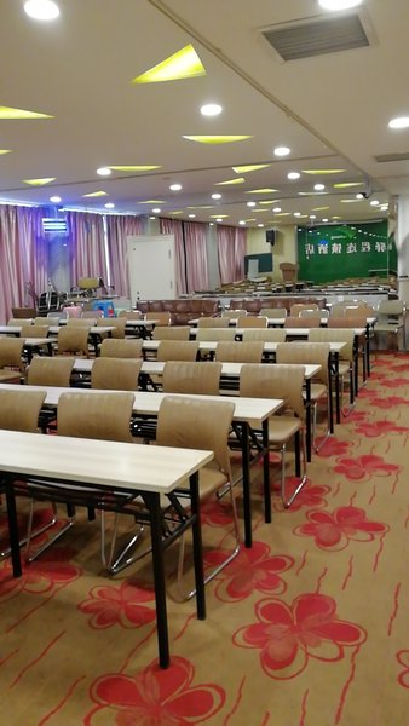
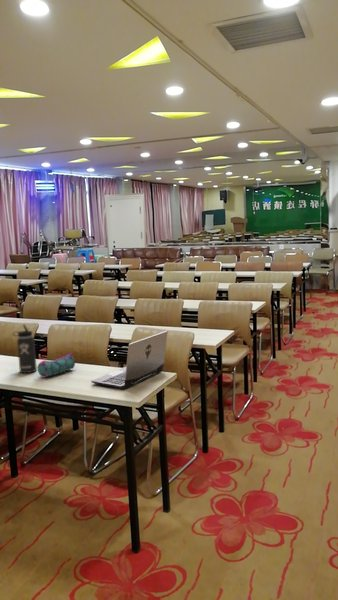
+ thermos bottle [12,323,38,374]
+ pencil case [37,352,76,378]
+ laptop [90,330,169,390]
